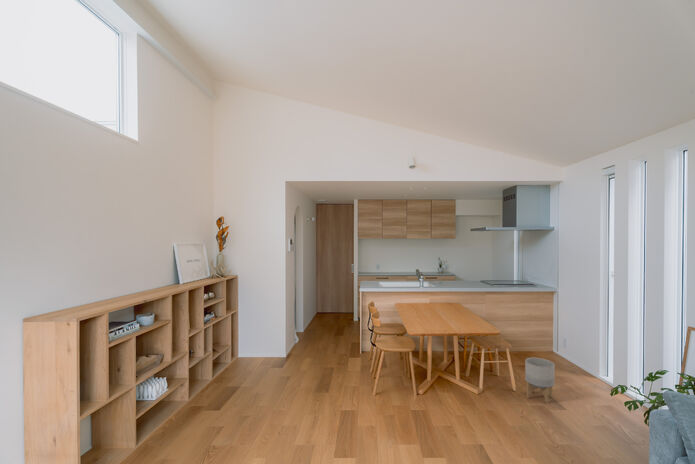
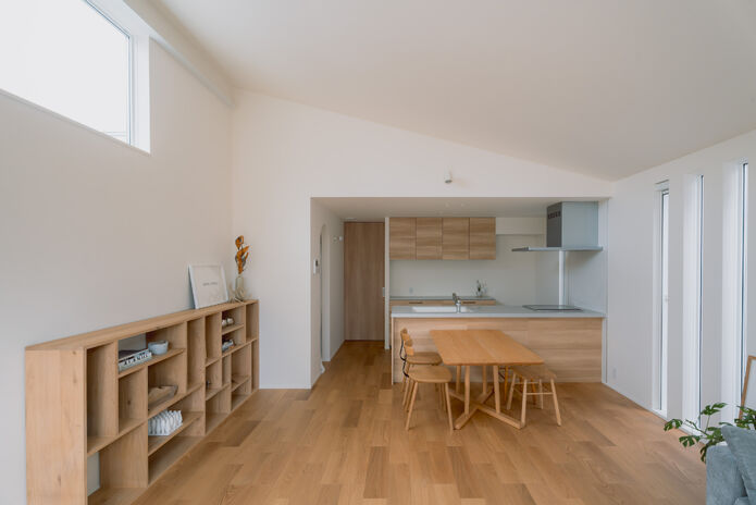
- planter [524,357,556,404]
